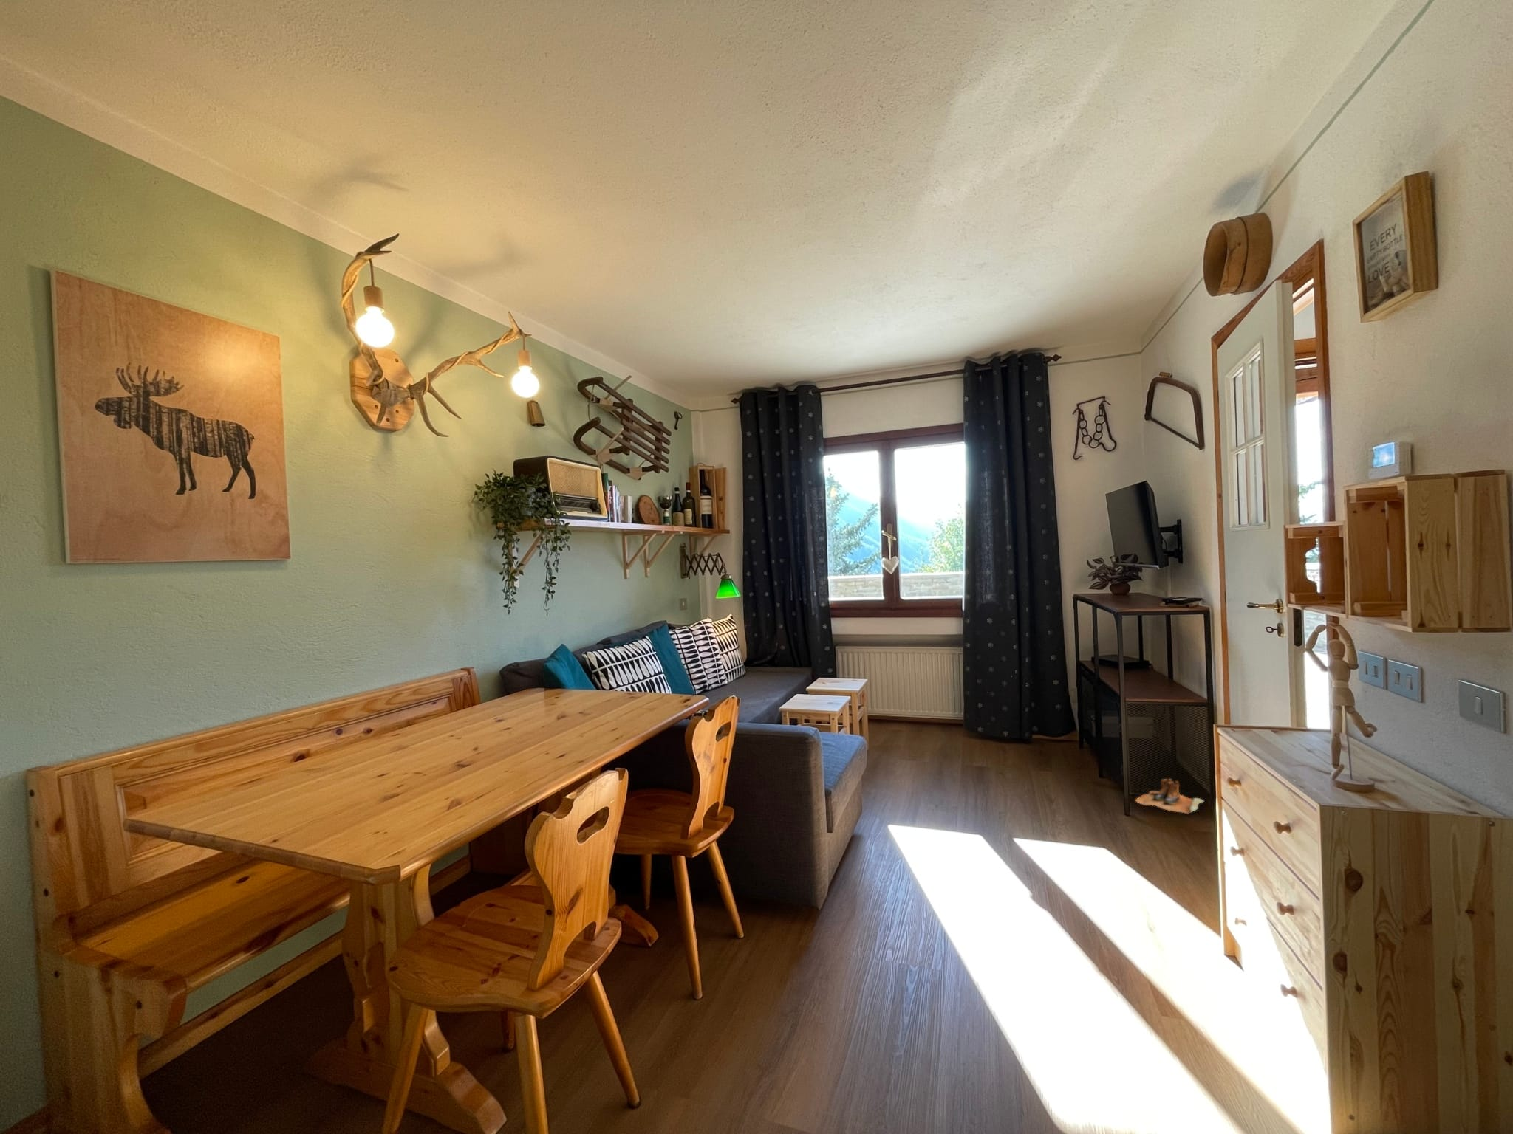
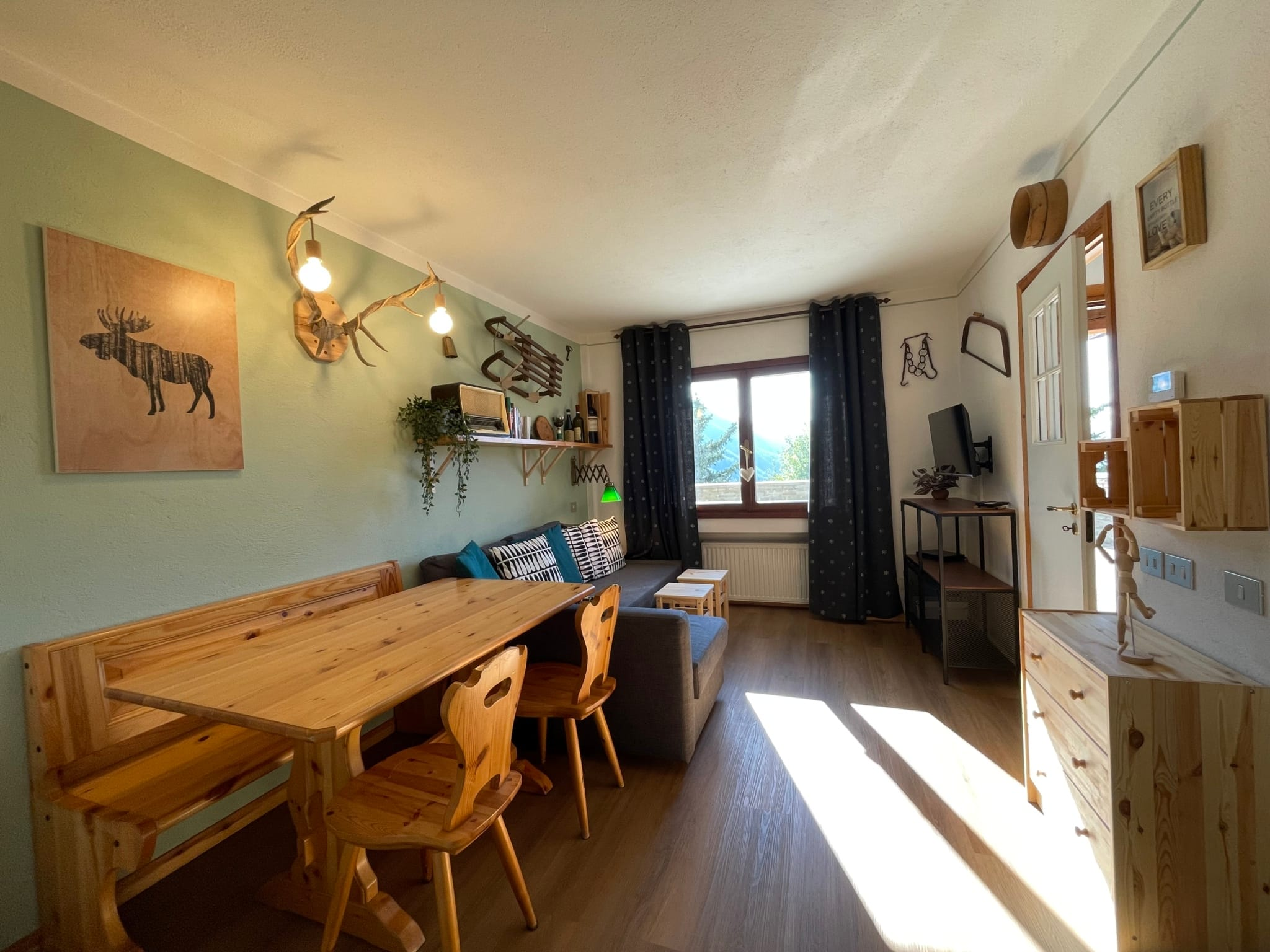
- boots [1134,778,1204,815]
